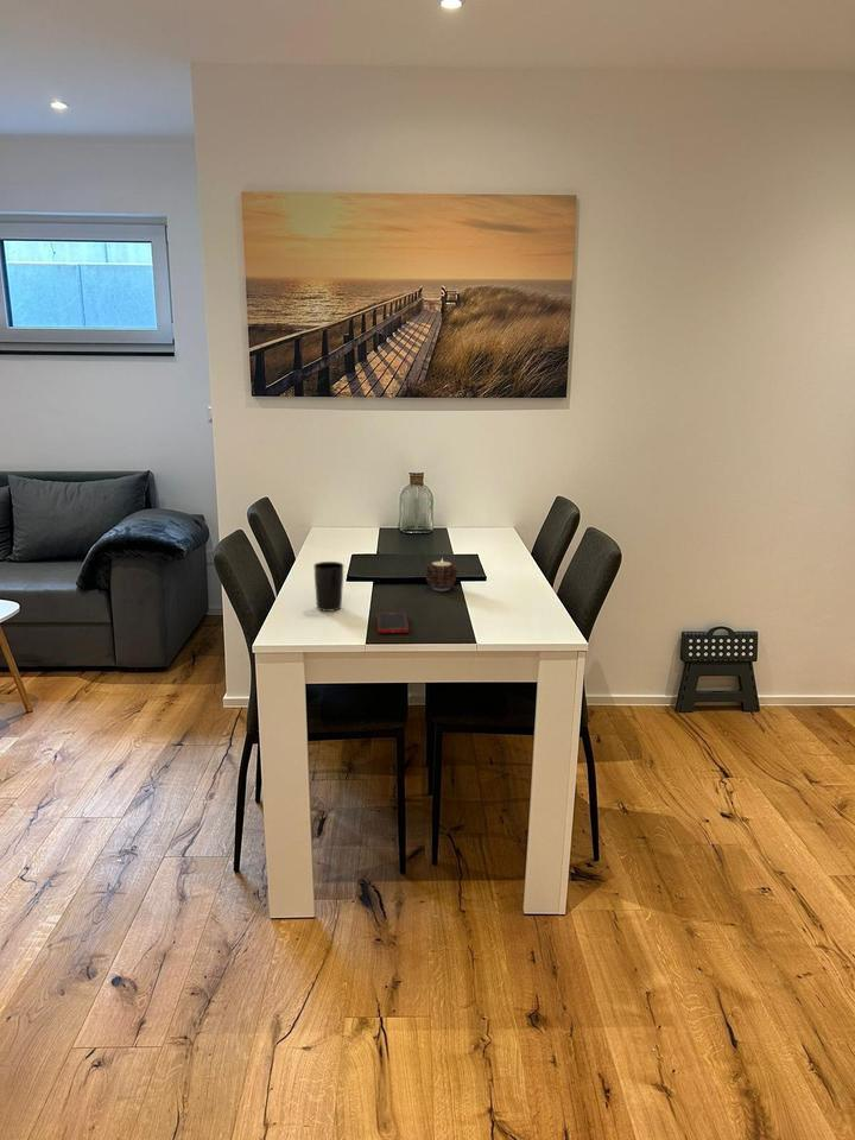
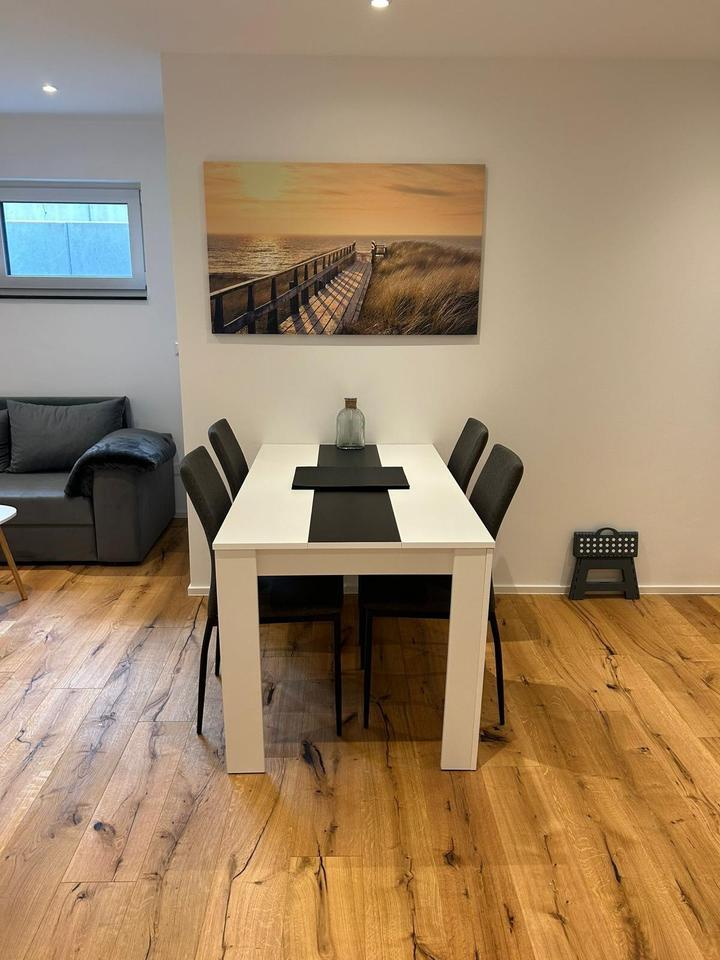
- candle [424,557,458,591]
- cell phone [375,612,410,634]
- cup [312,560,344,613]
